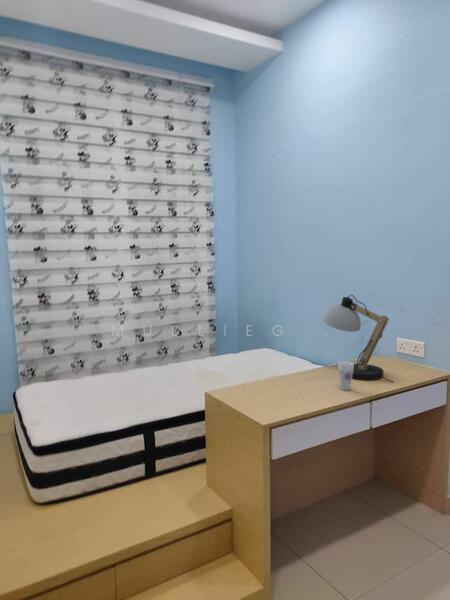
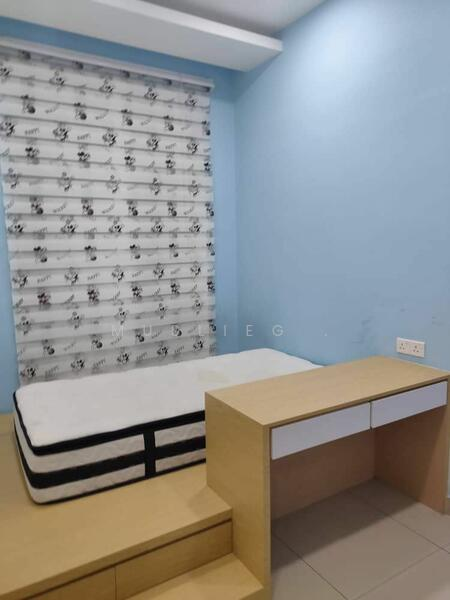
- desk lamp [321,293,395,383]
- cup [337,360,355,391]
